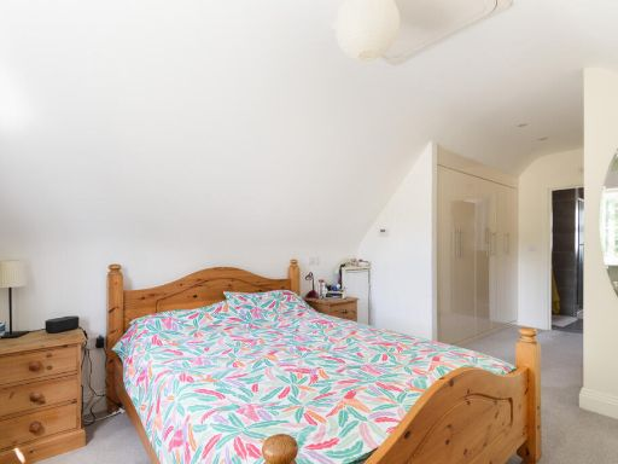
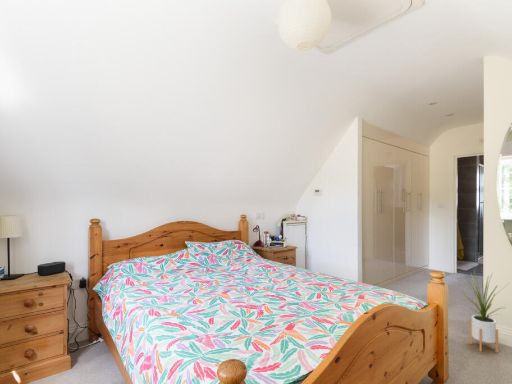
+ house plant [460,269,511,354]
